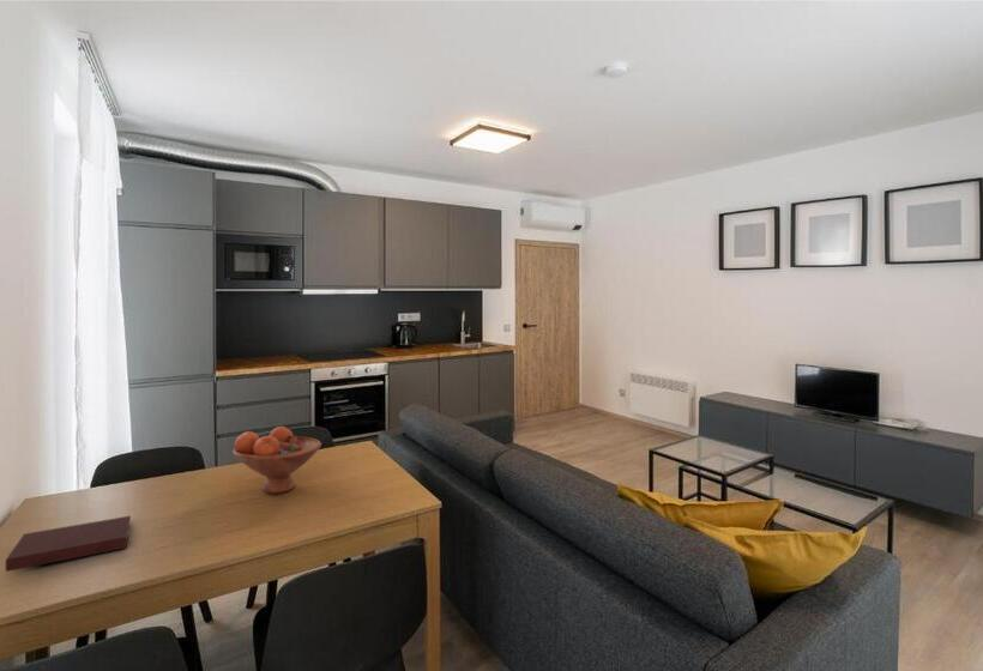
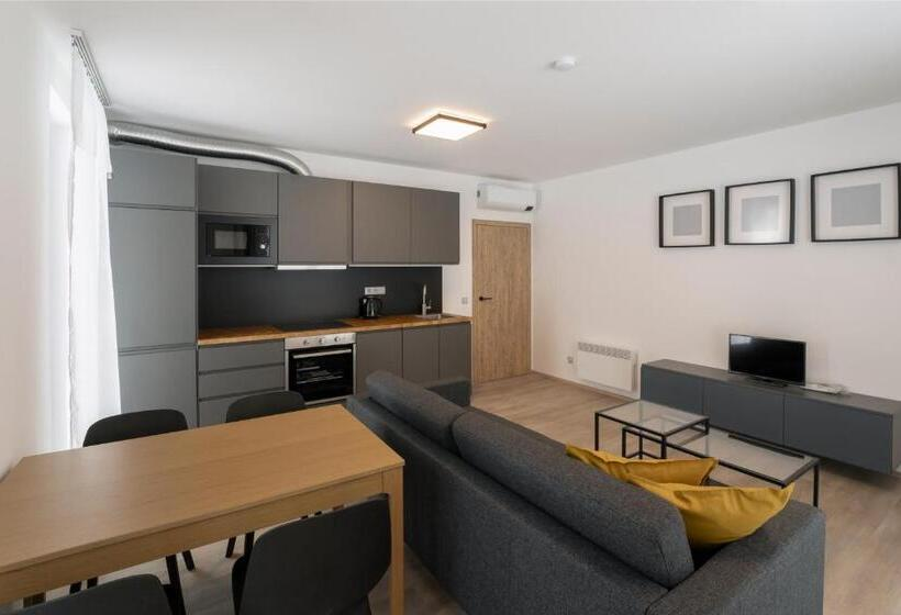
- fruit bowl [231,425,322,495]
- notebook [5,515,132,573]
